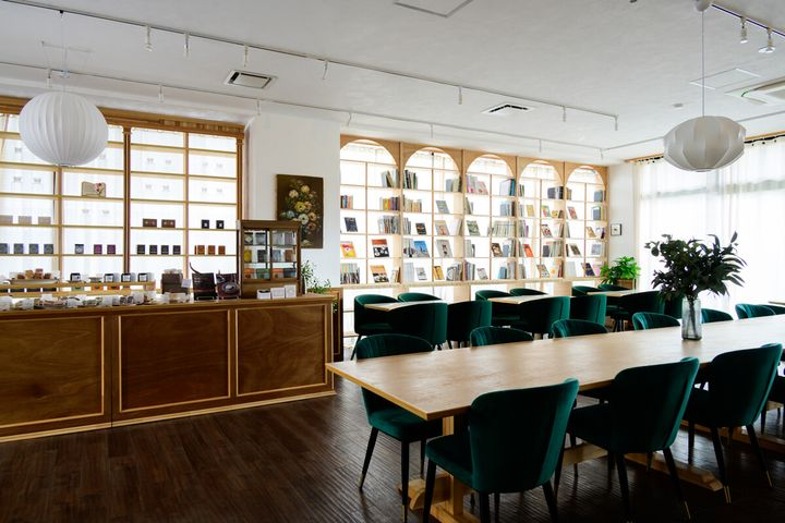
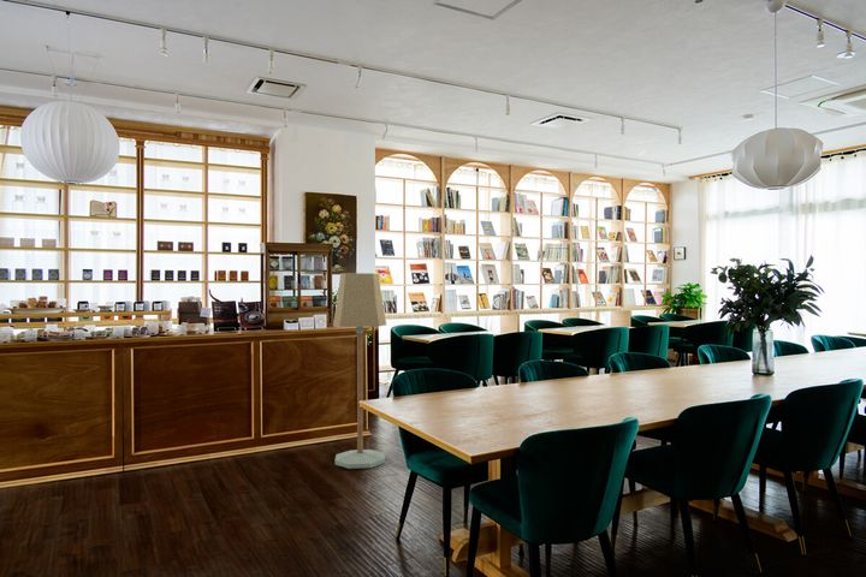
+ floor lamp [332,272,387,470]
